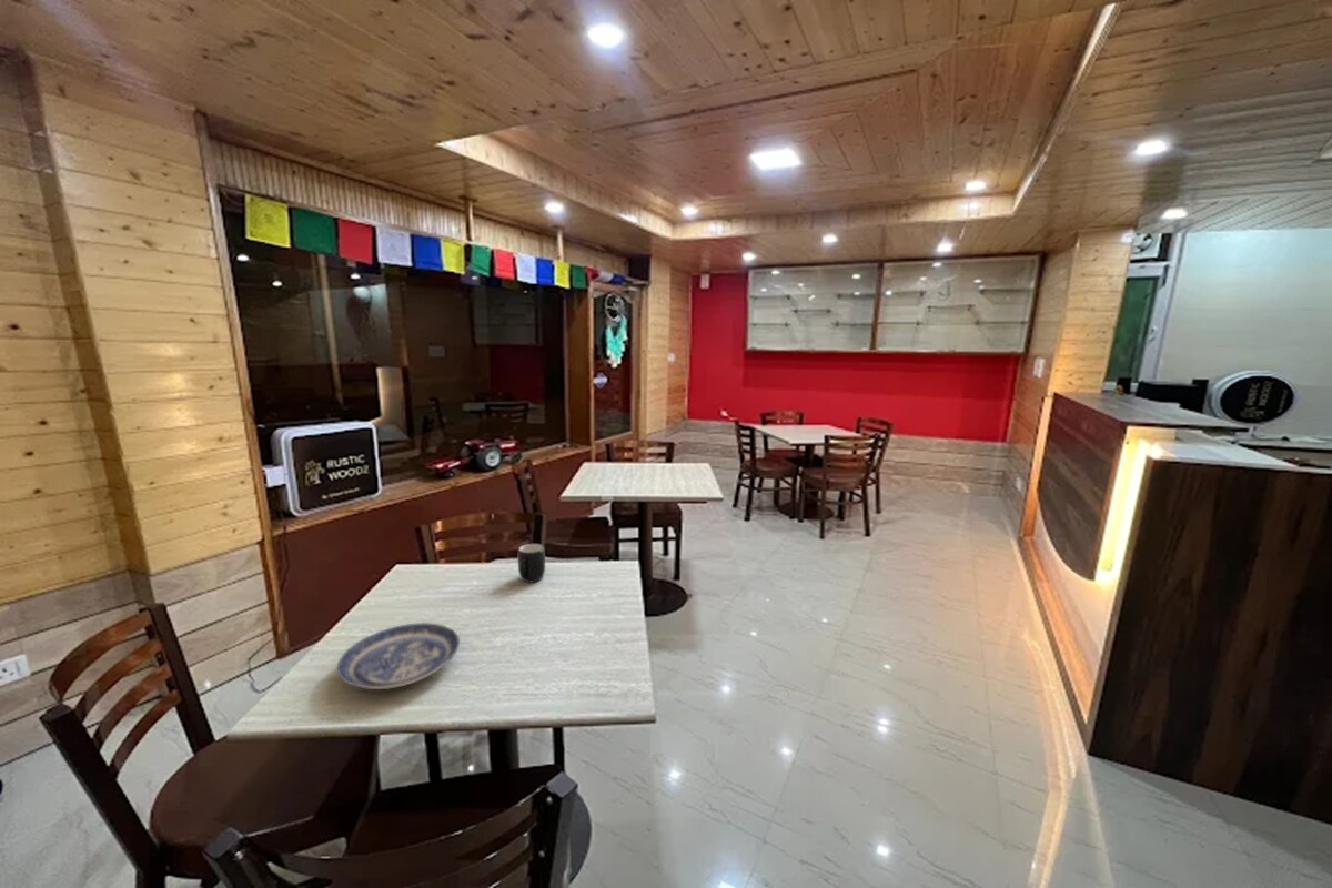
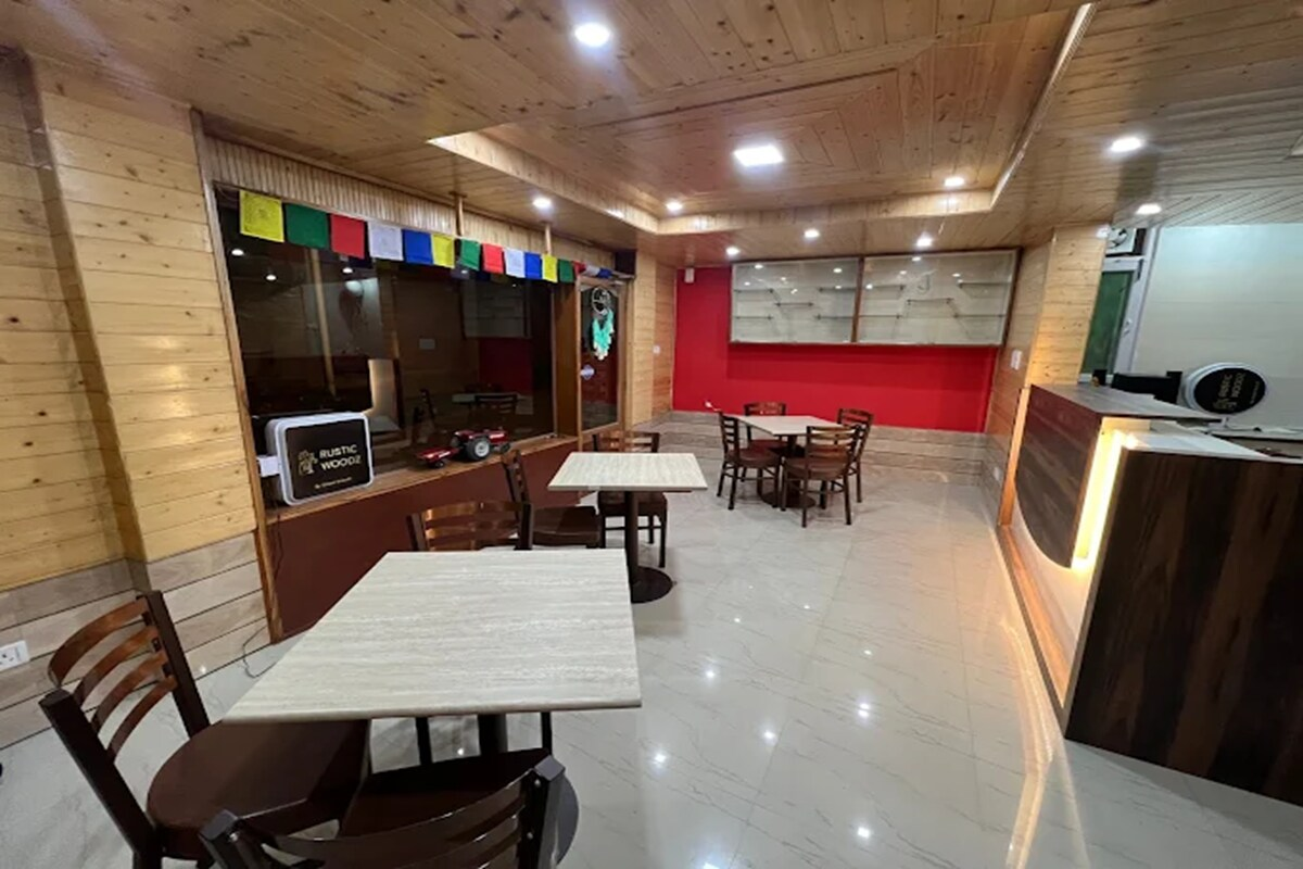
- mug [517,543,546,584]
- plate [336,622,461,690]
